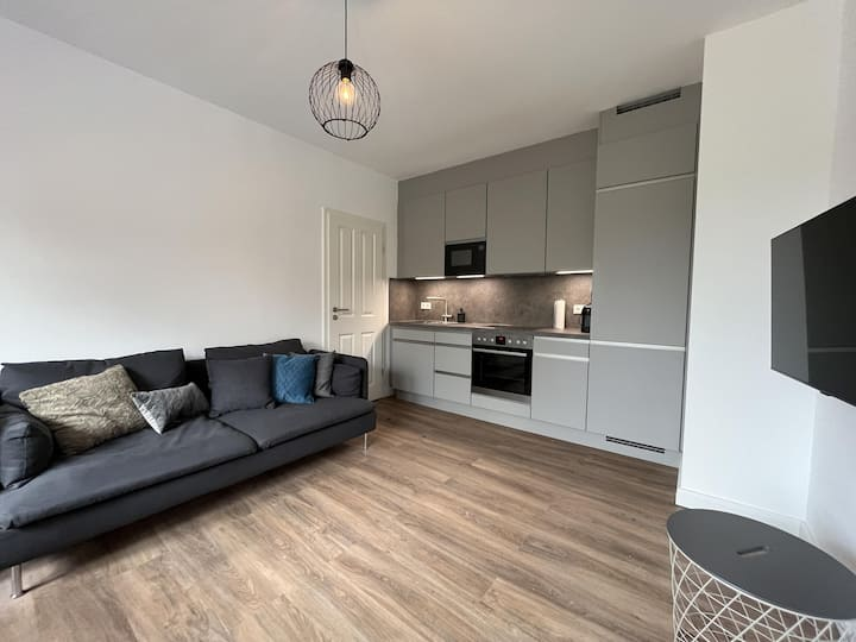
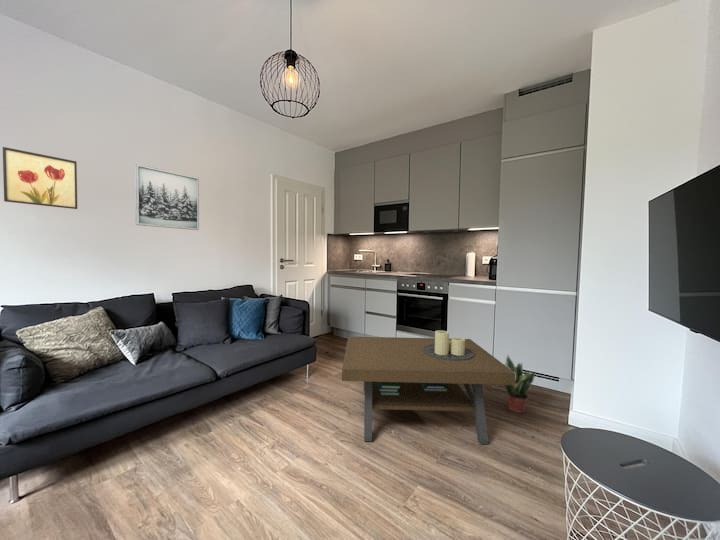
+ wall art [2,146,78,210]
+ coffee table [341,329,515,445]
+ wall art [134,163,200,231]
+ potted plant [504,355,536,414]
